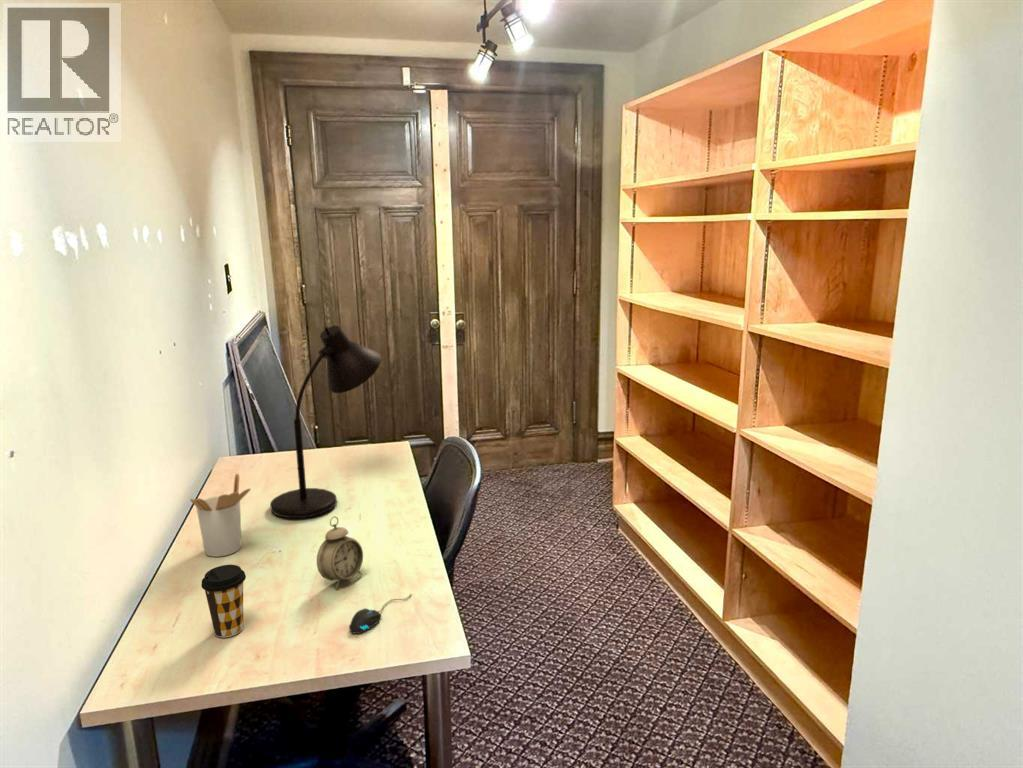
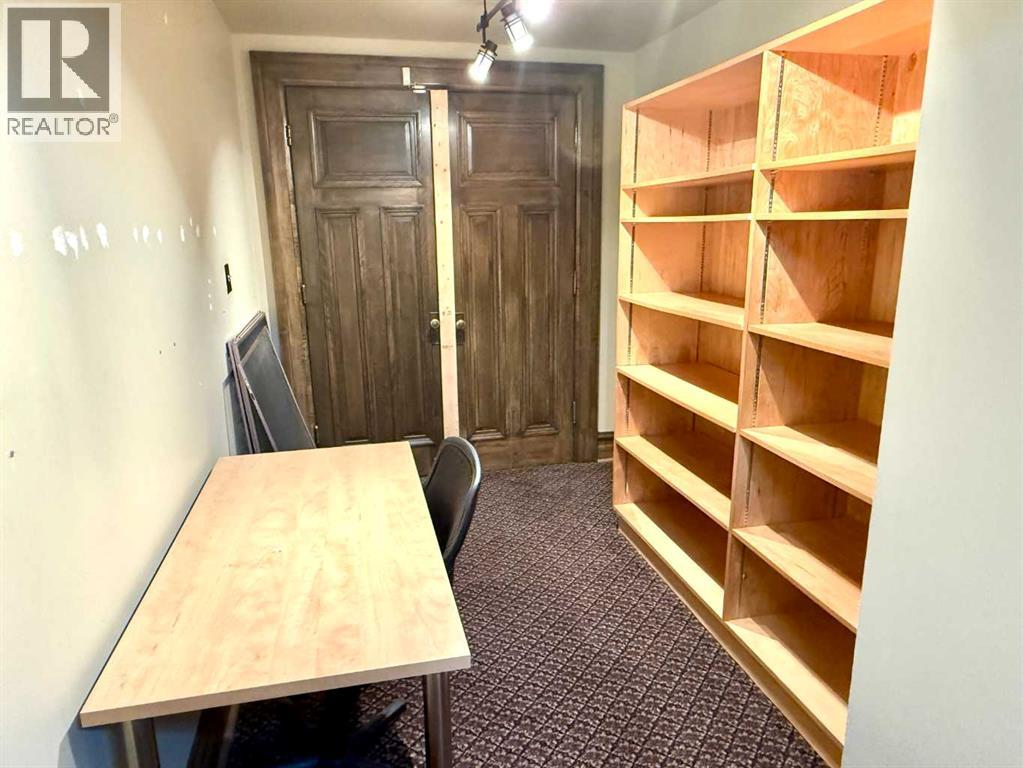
- desk lamp [269,325,382,519]
- coffee cup [200,564,247,639]
- mouse [348,594,412,634]
- utensil holder [189,473,252,558]
- alarm clock [316,515,364,591]
